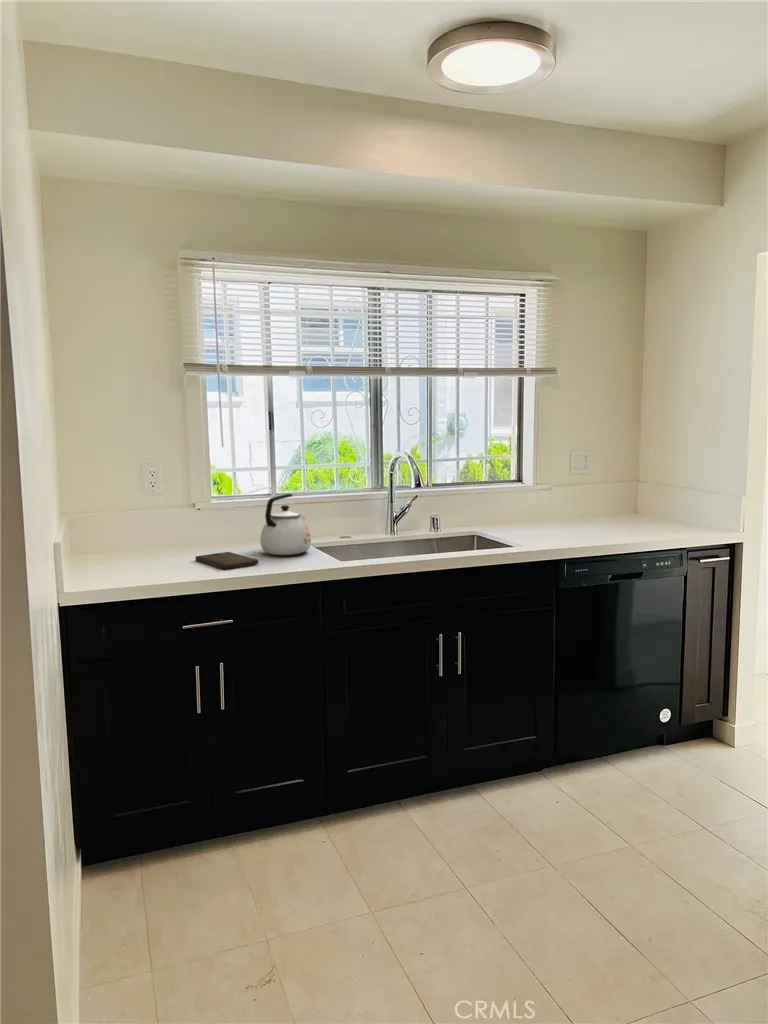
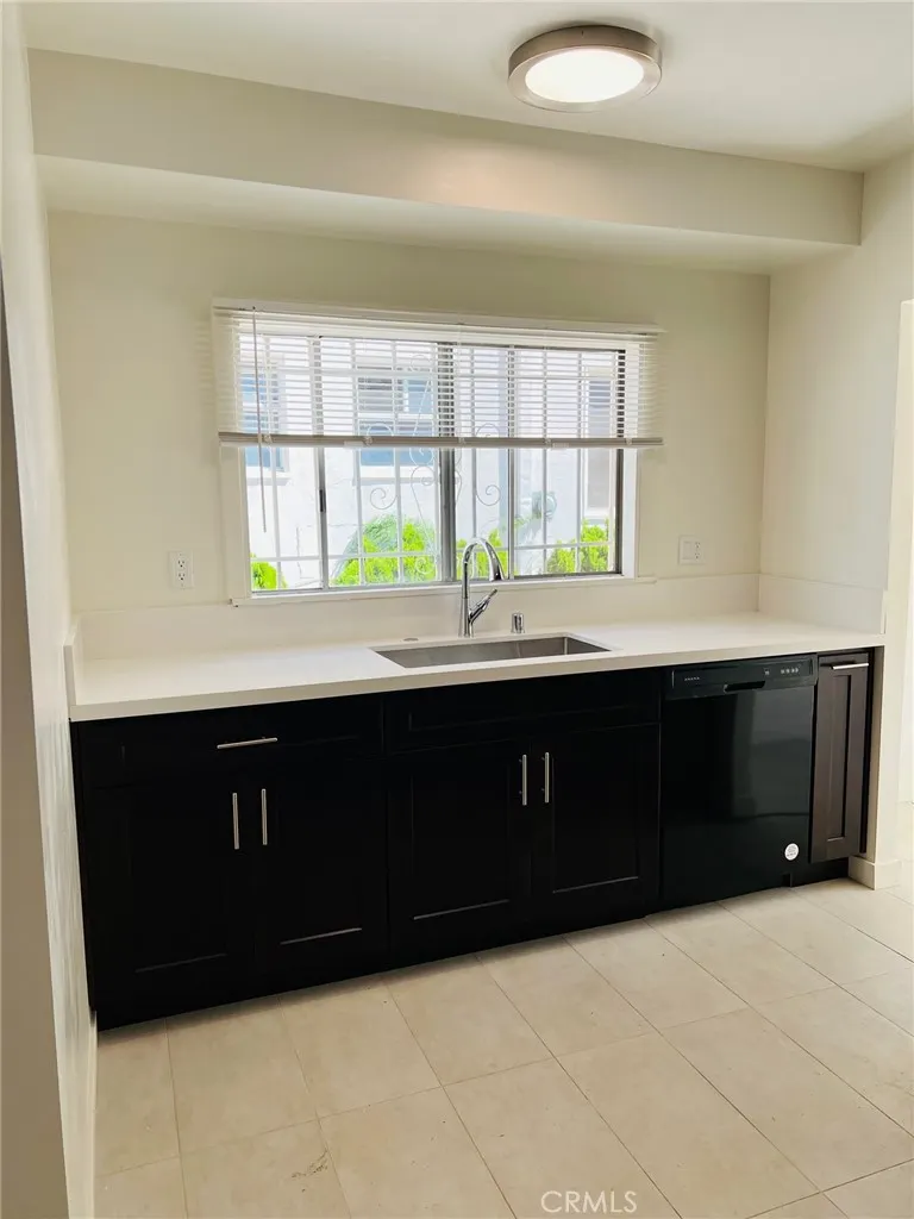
- cutting board [194,551,259,570]
- kettle [259,493,312,556]
